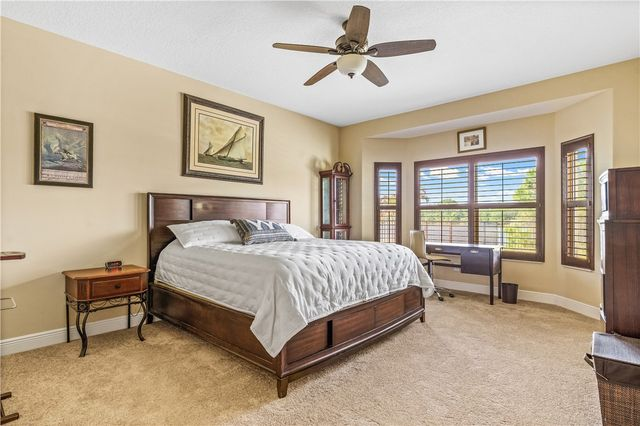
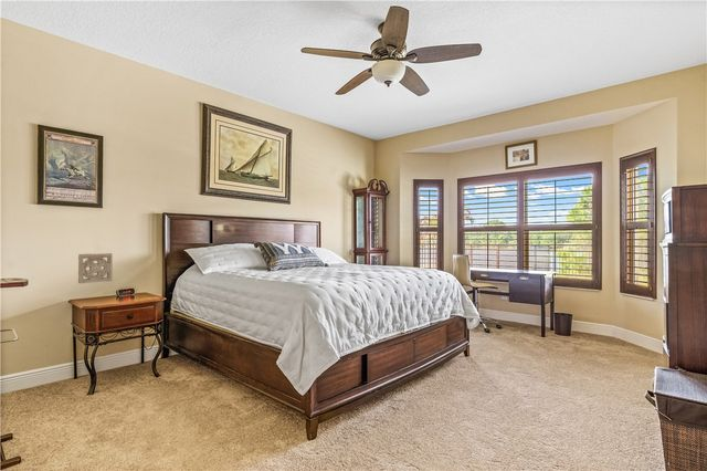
+ wall ornament [77,252,114,284]
